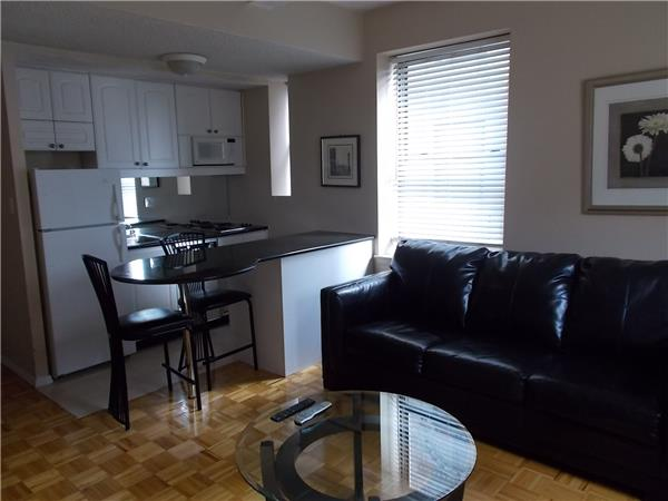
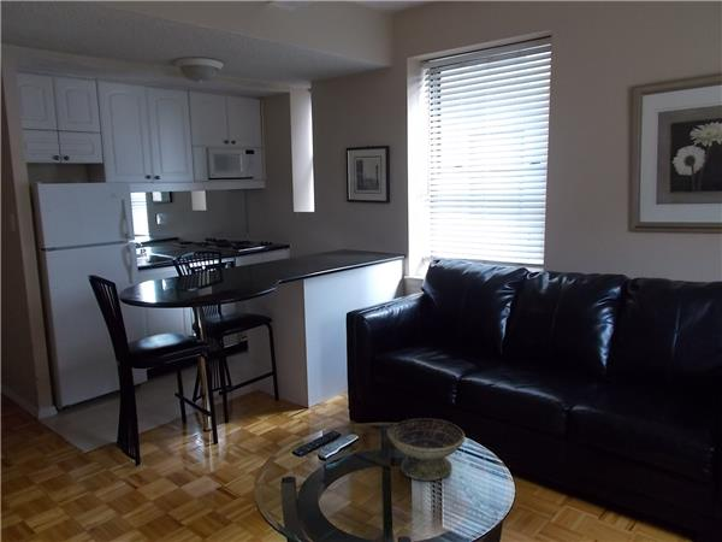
+ decorative bowl [386,417,466,482]
